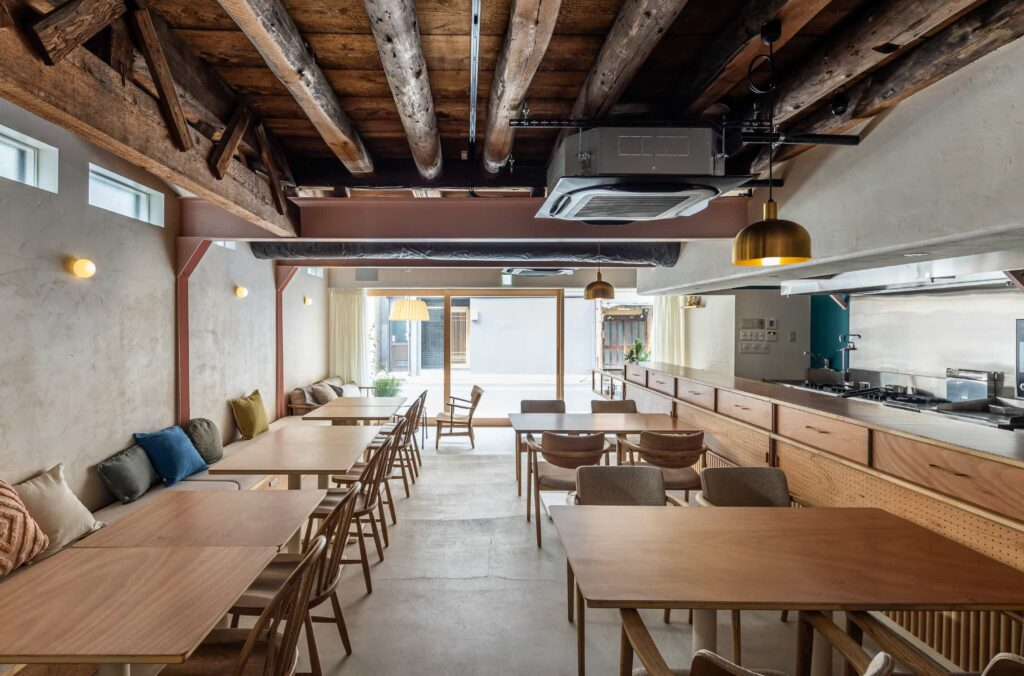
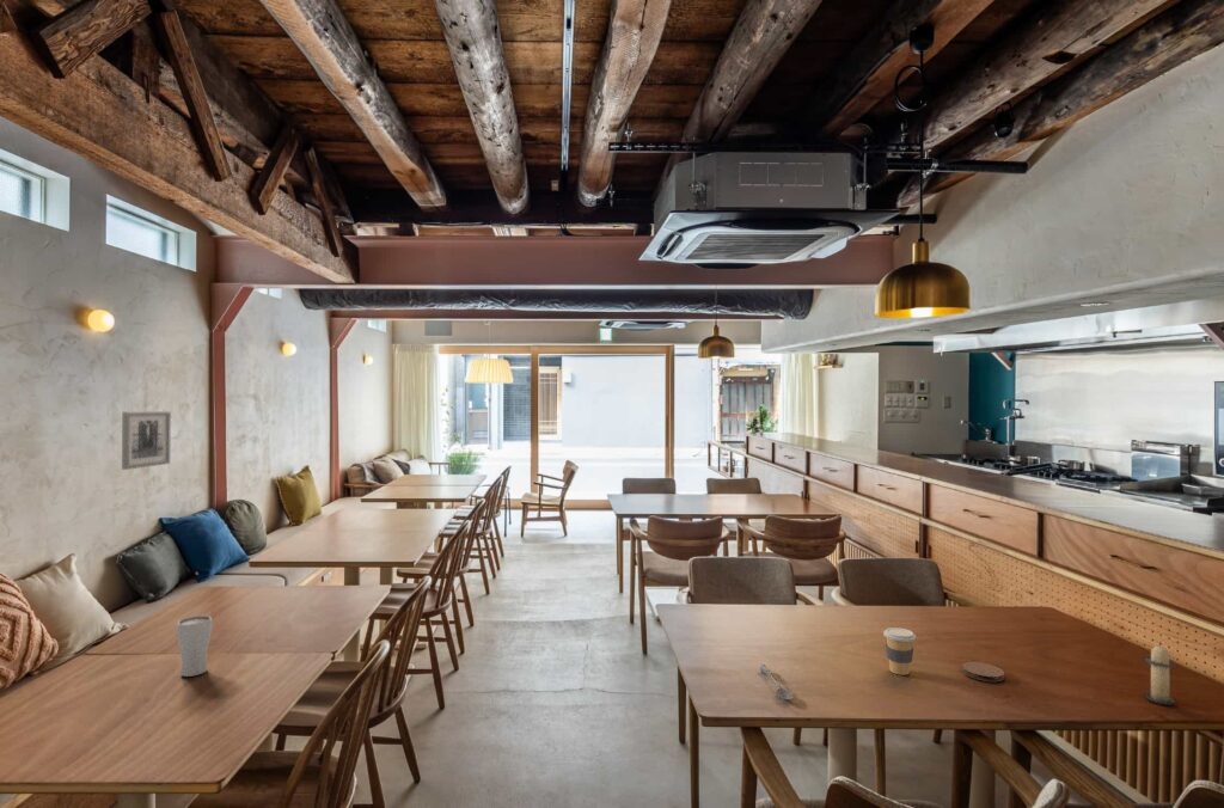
+ coffee cup [882,626,917,677]
+ wall art [121,410,172,471]
+ coaster [961,661,1005,682]
+ candle [1144,641,1177,706]
+ drinking glass [176,614,214,678]
+ soupspoon [758,663,794,702]
